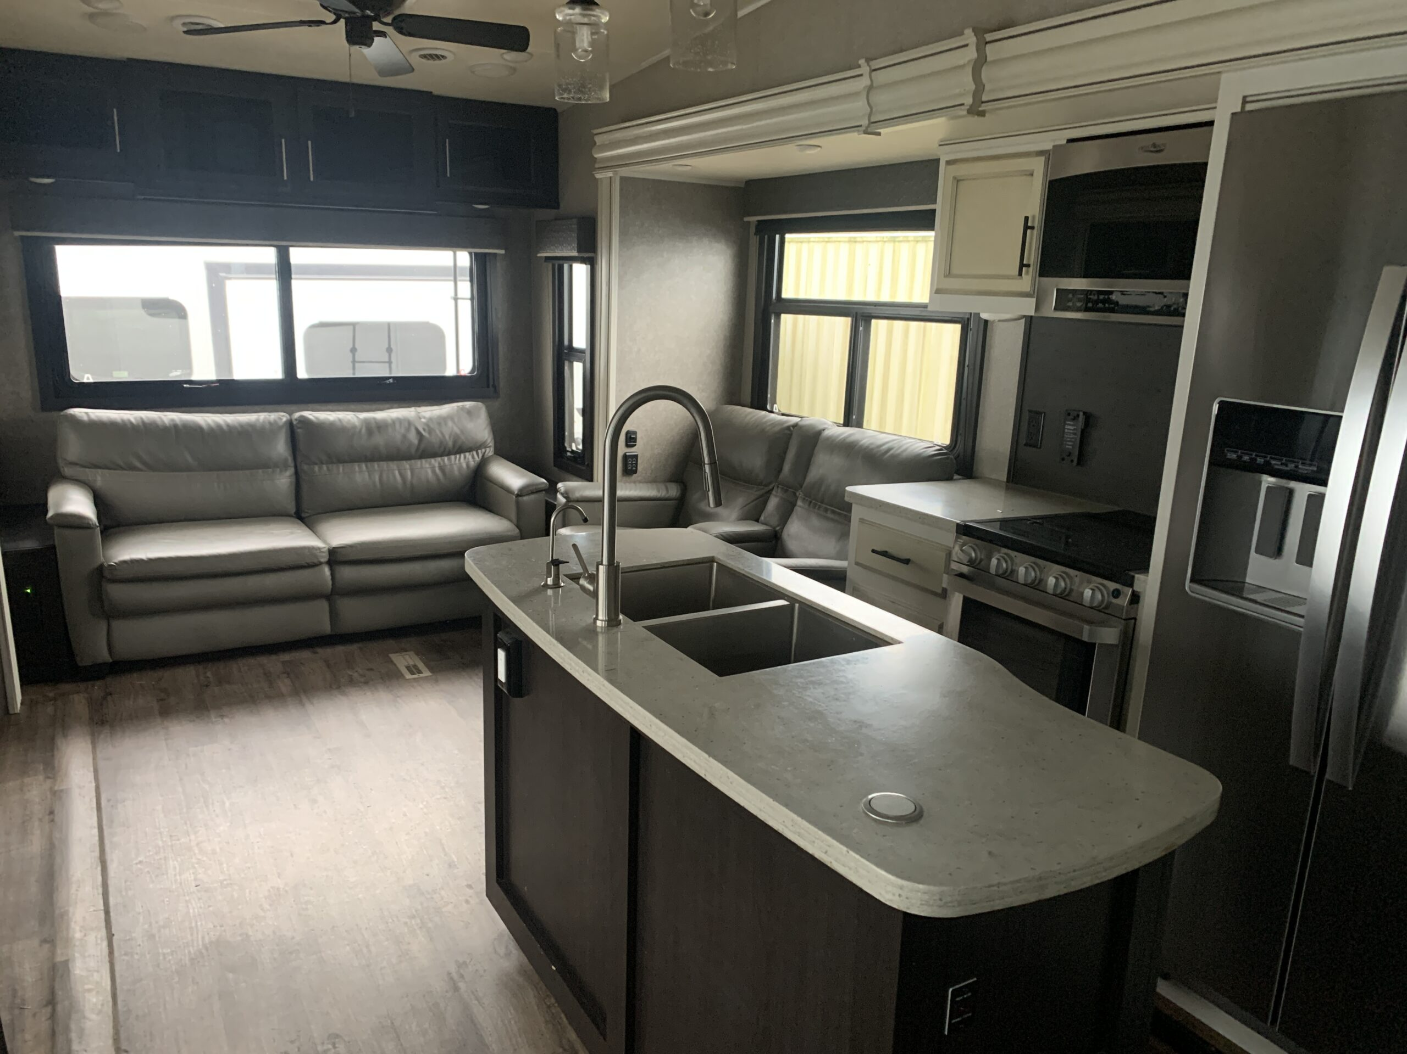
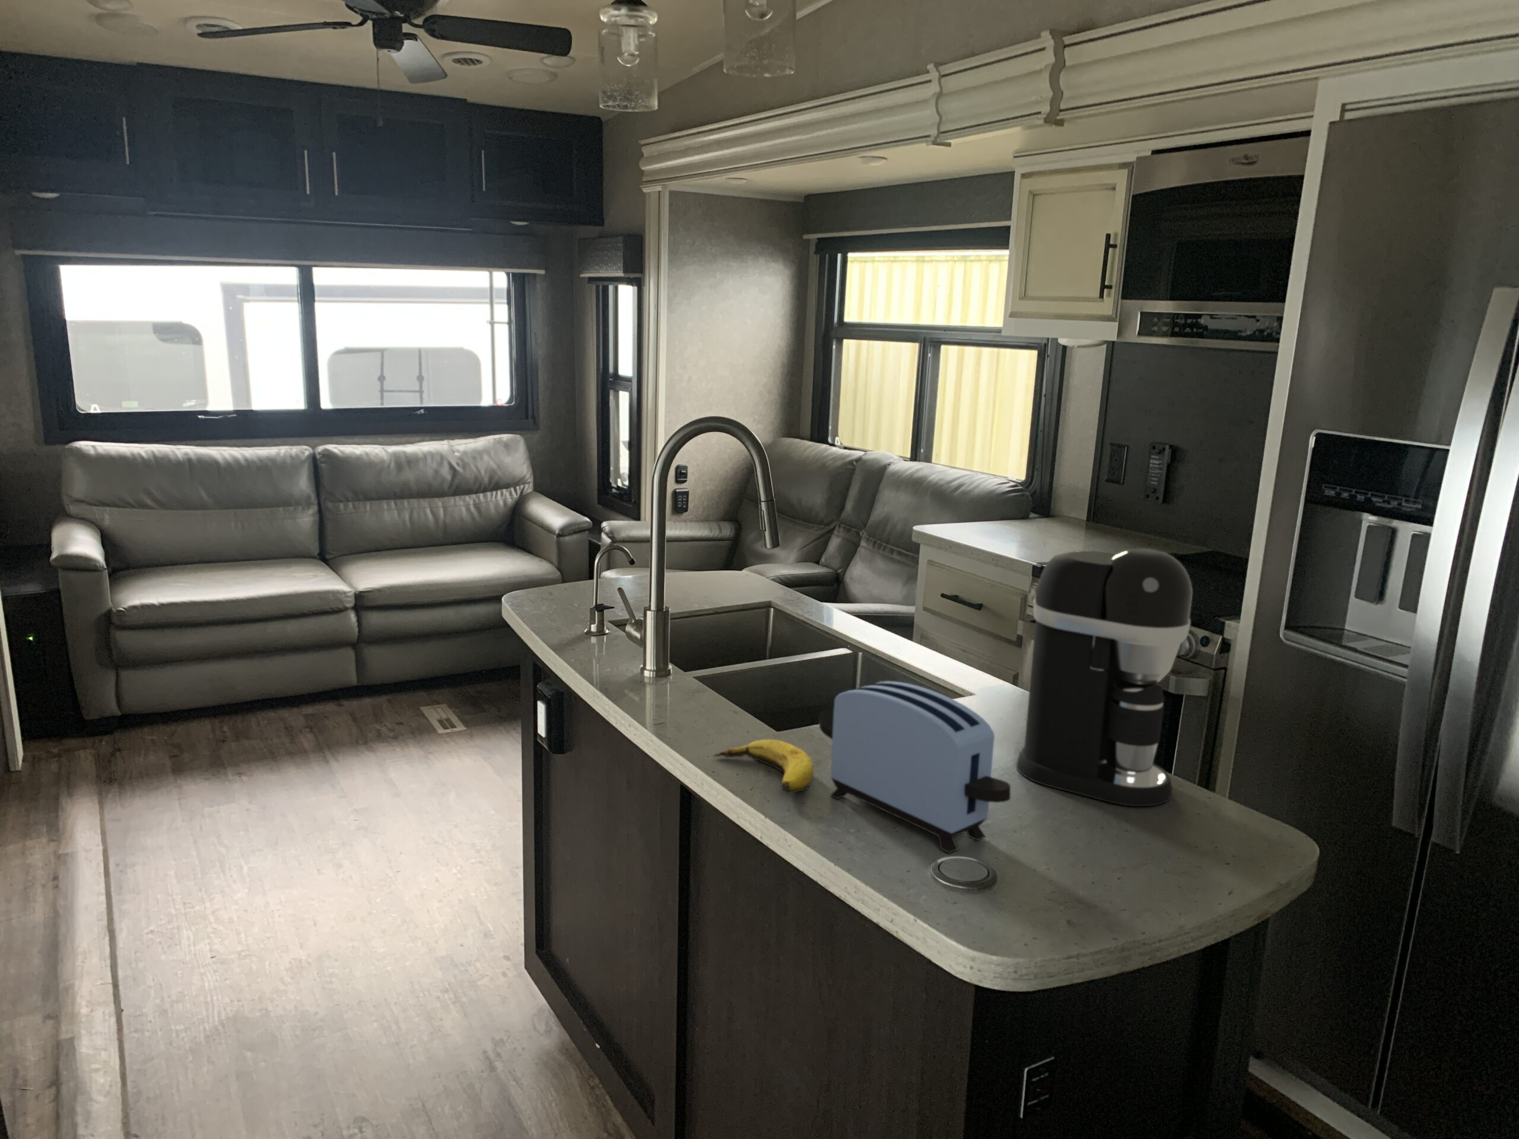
+ banana [712,739,815,793]
+ coffee maker [1015,548,1194,806]
+ toaster [818,681,1011,854]
